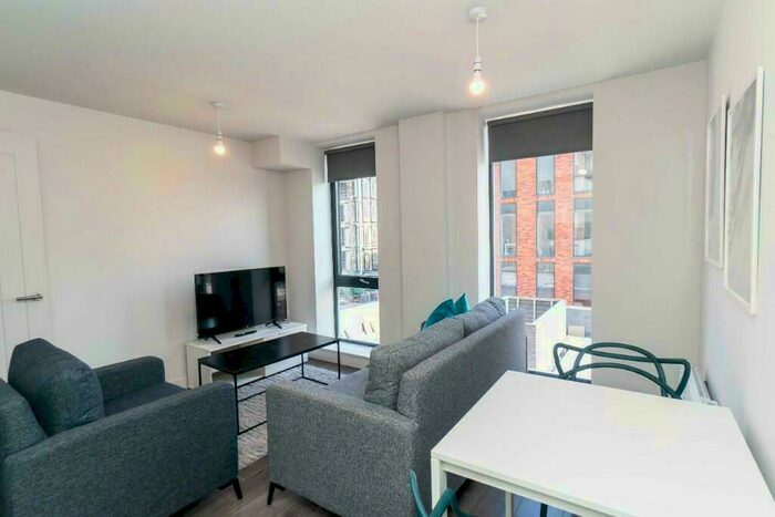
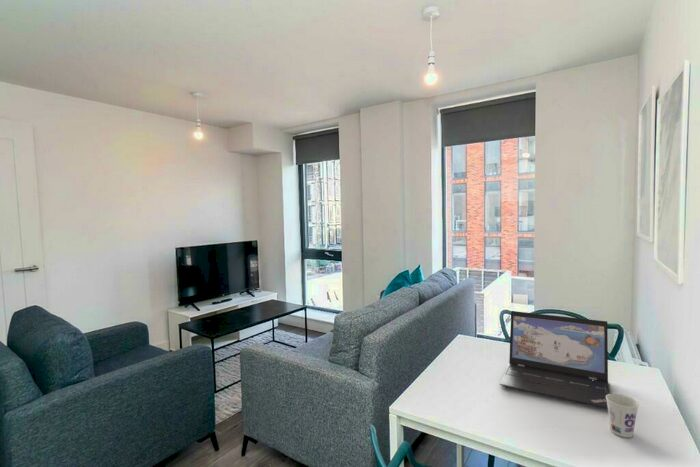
+ cup [606,393,640,439]
+ laptop [499,310,611,409]
